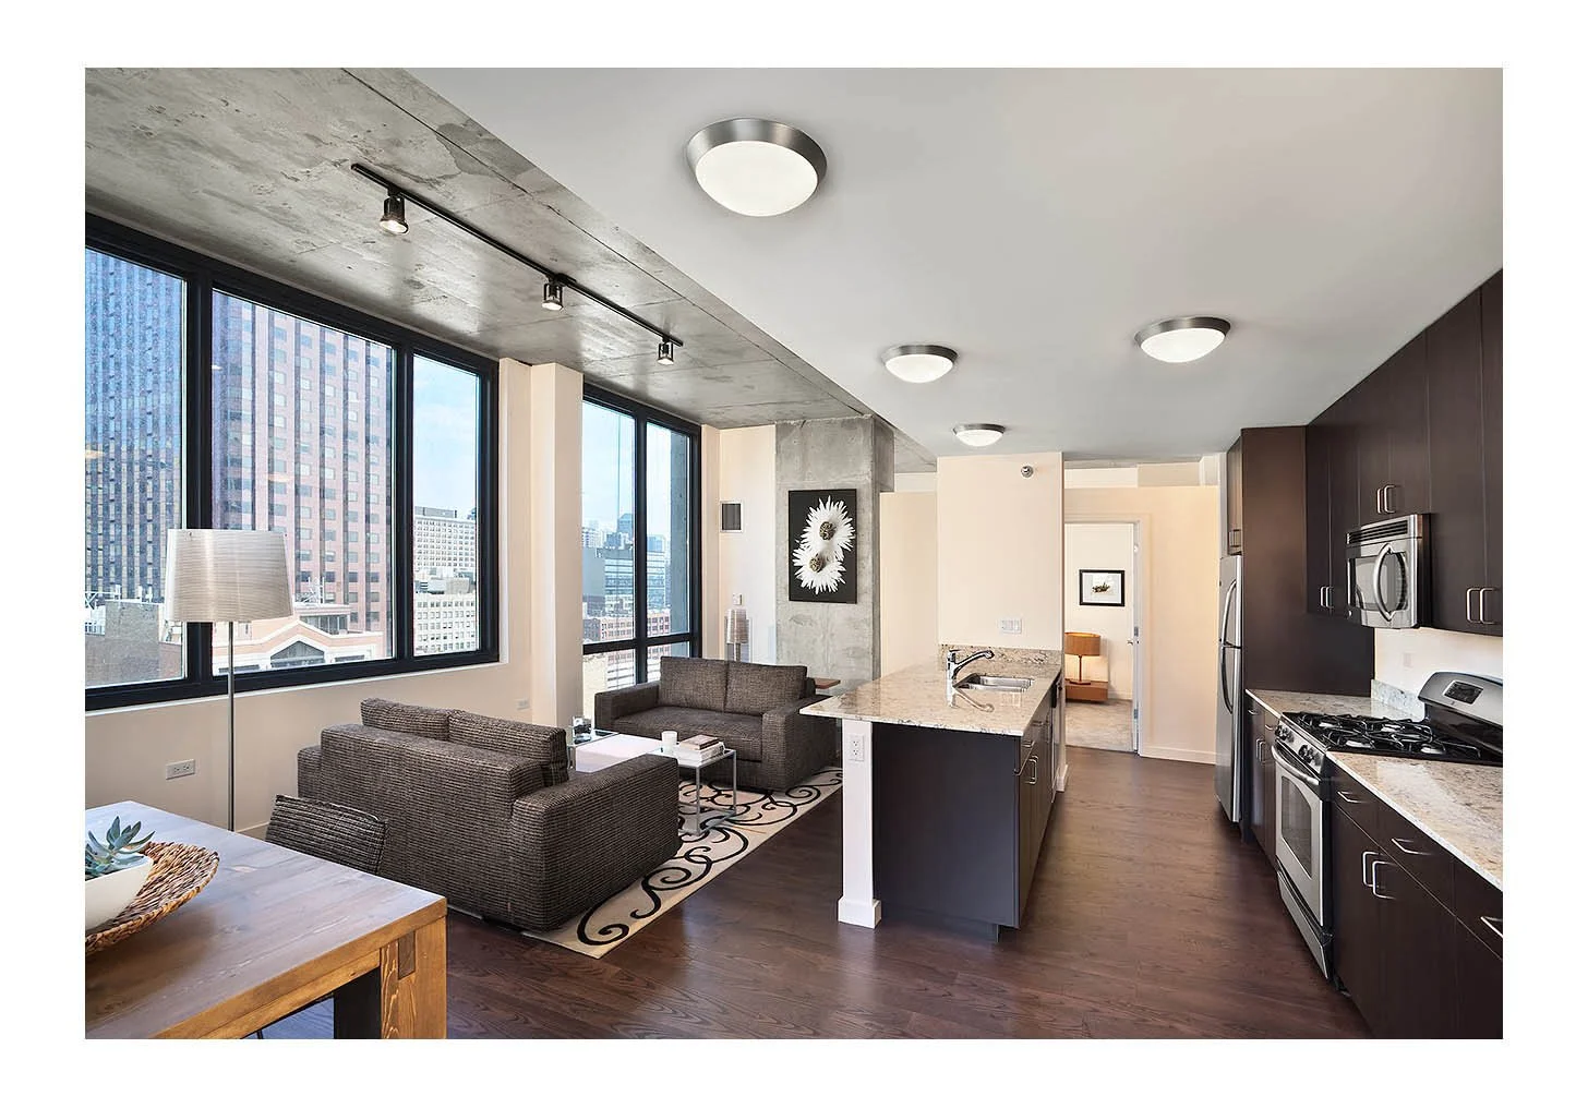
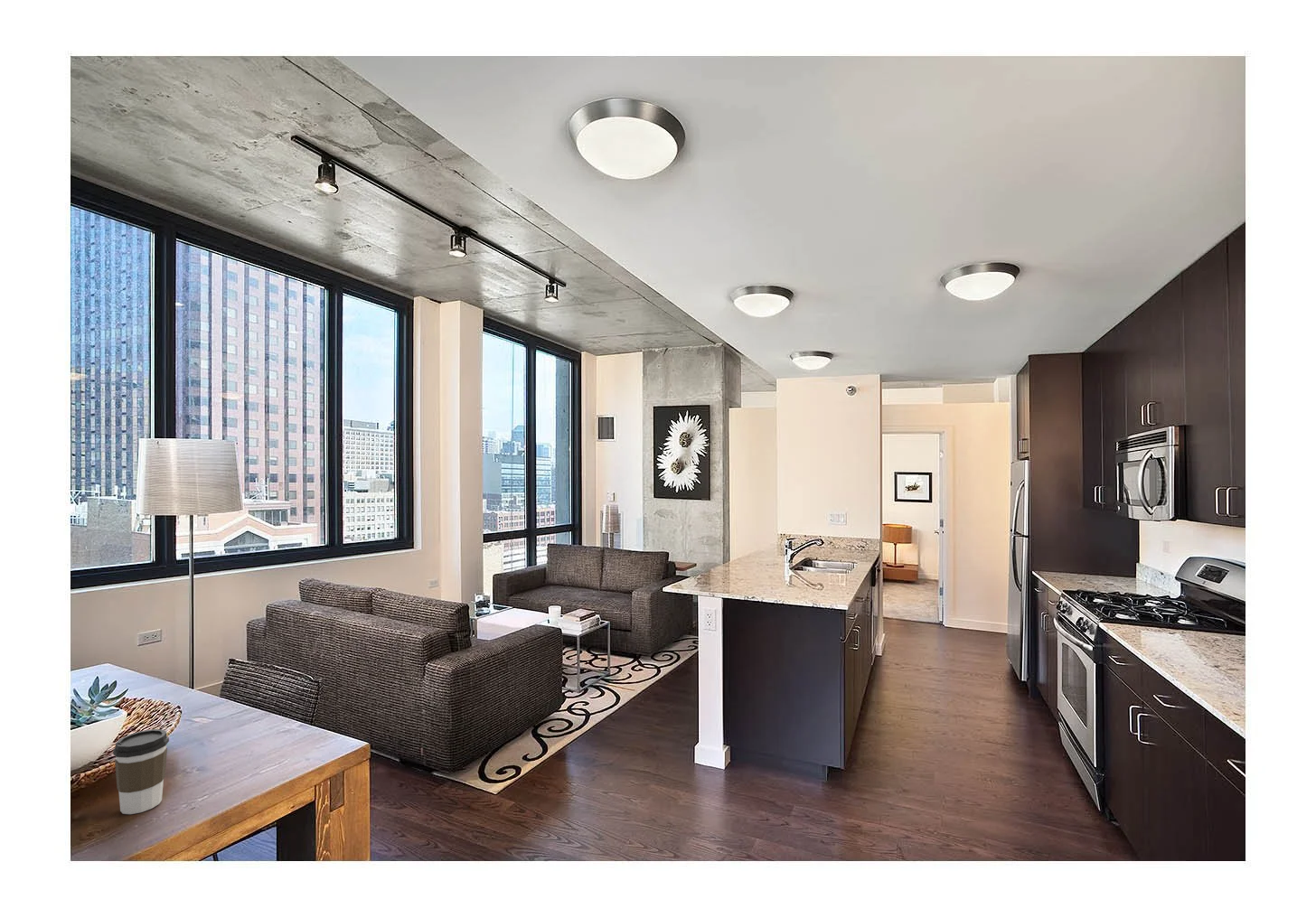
+ coffee cup [112,728,170,815]
